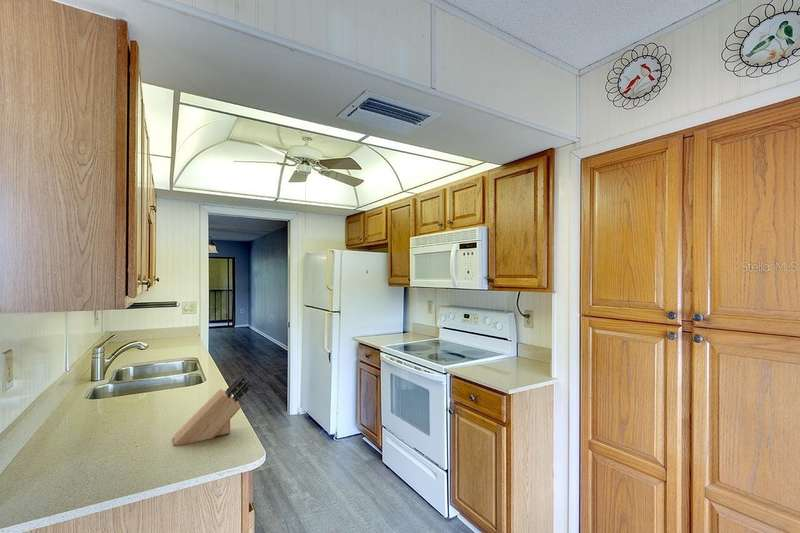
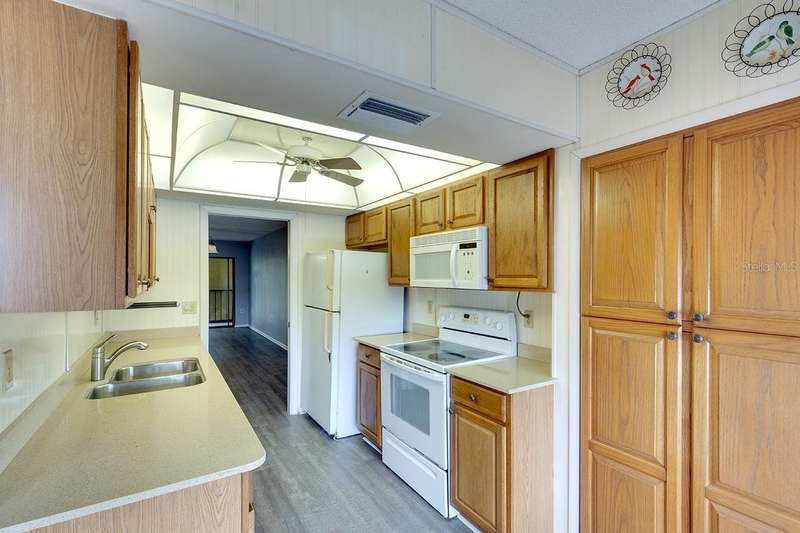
- knife block [173,373,251,446]
